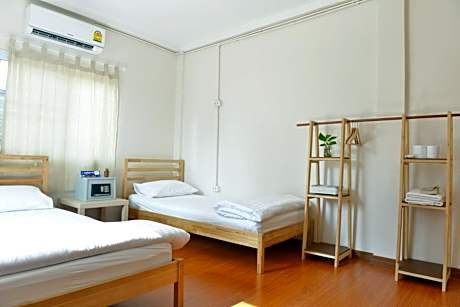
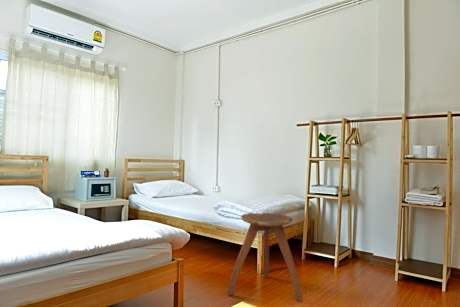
+ stool [226,212,303,303]
